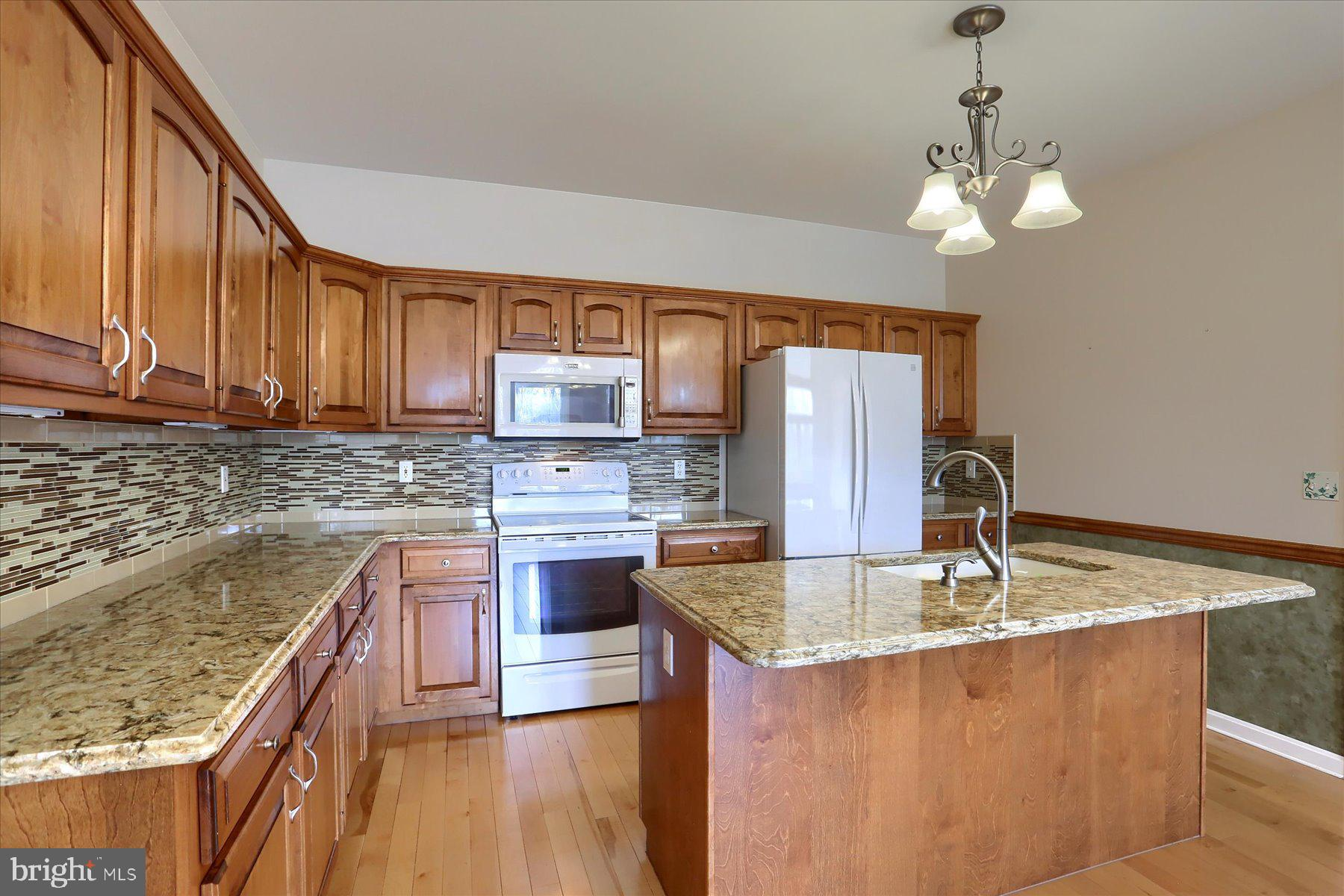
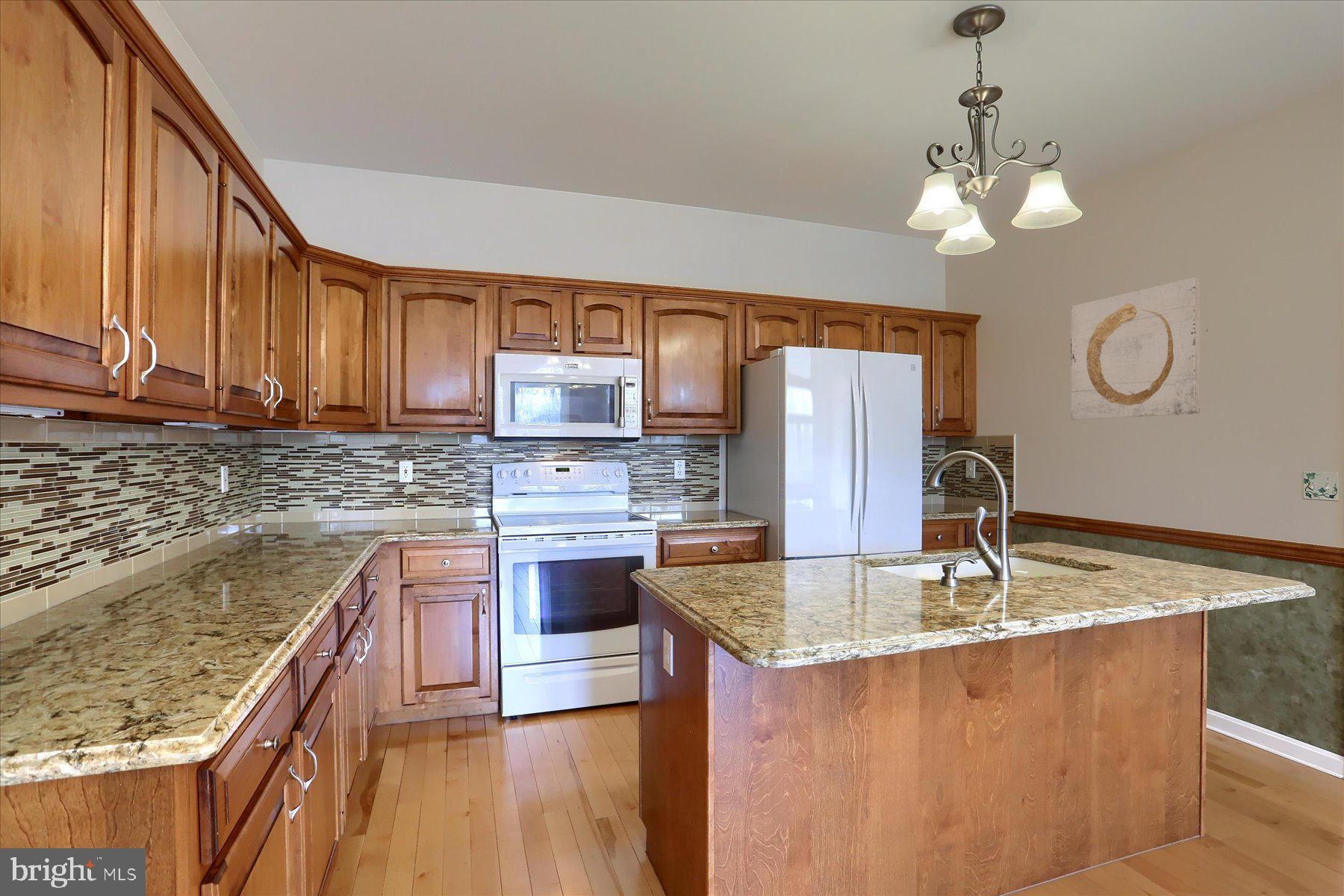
+ wall art [1070,277,1201,420]
